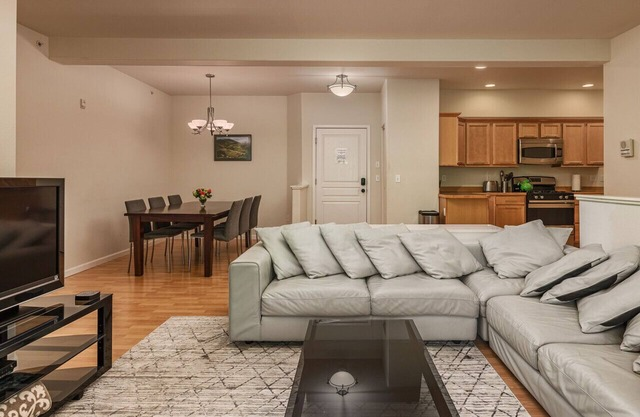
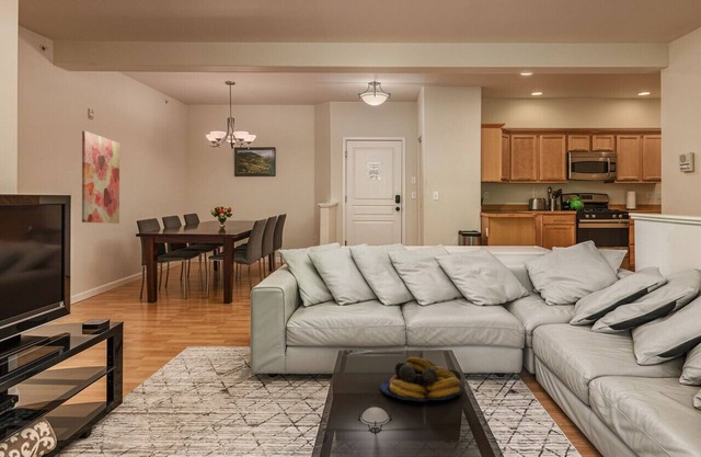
+ fruit bowl [379,356,464,402]
+ wall art [81,130,120,225]
